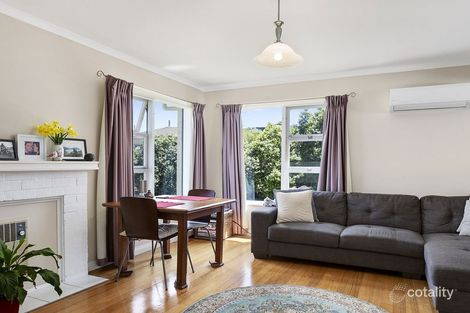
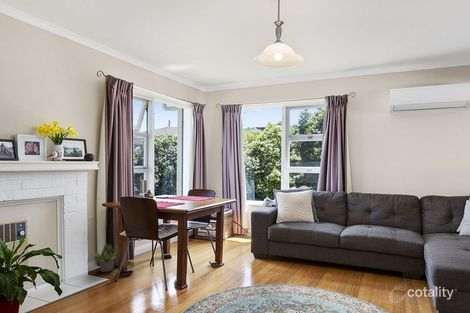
+ potted plant [90,243,119,273]
